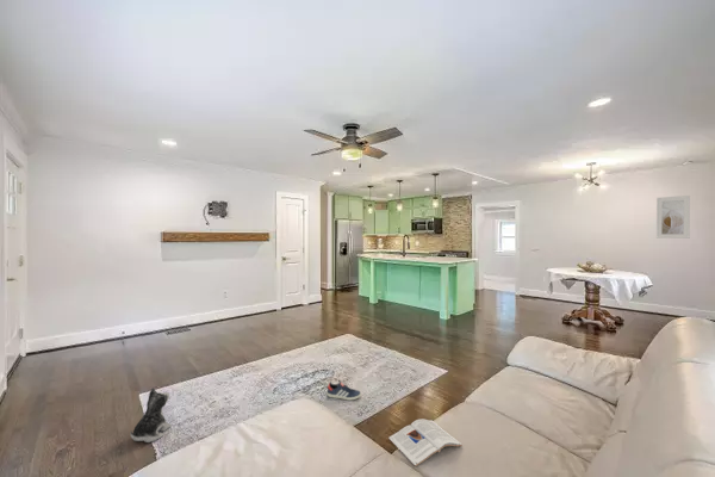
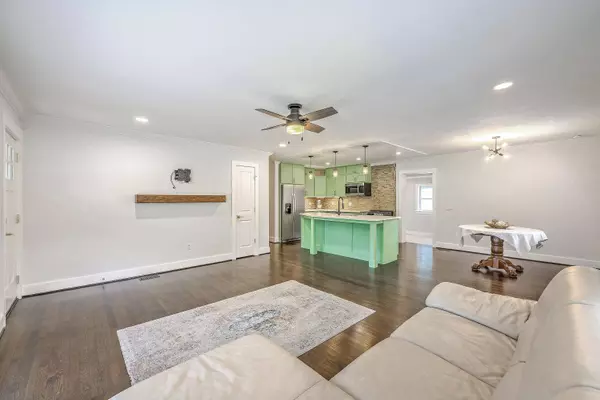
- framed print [655,194,691,240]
- sneaker [327,379,362,401]
- magazine [387,419,464,467]
- plush toy [129,386,173,444]
